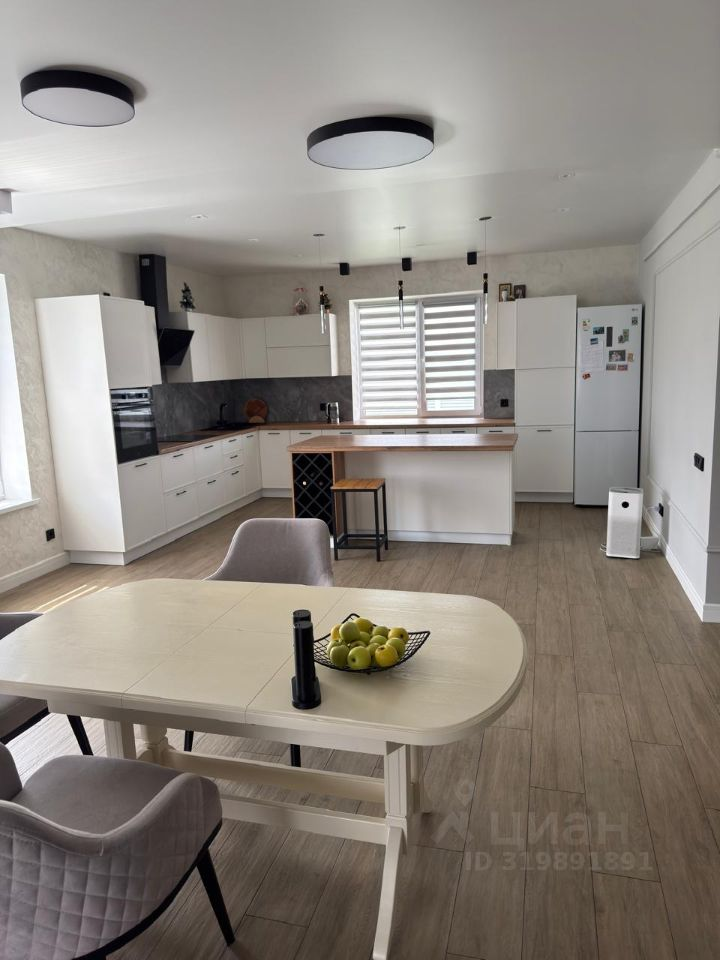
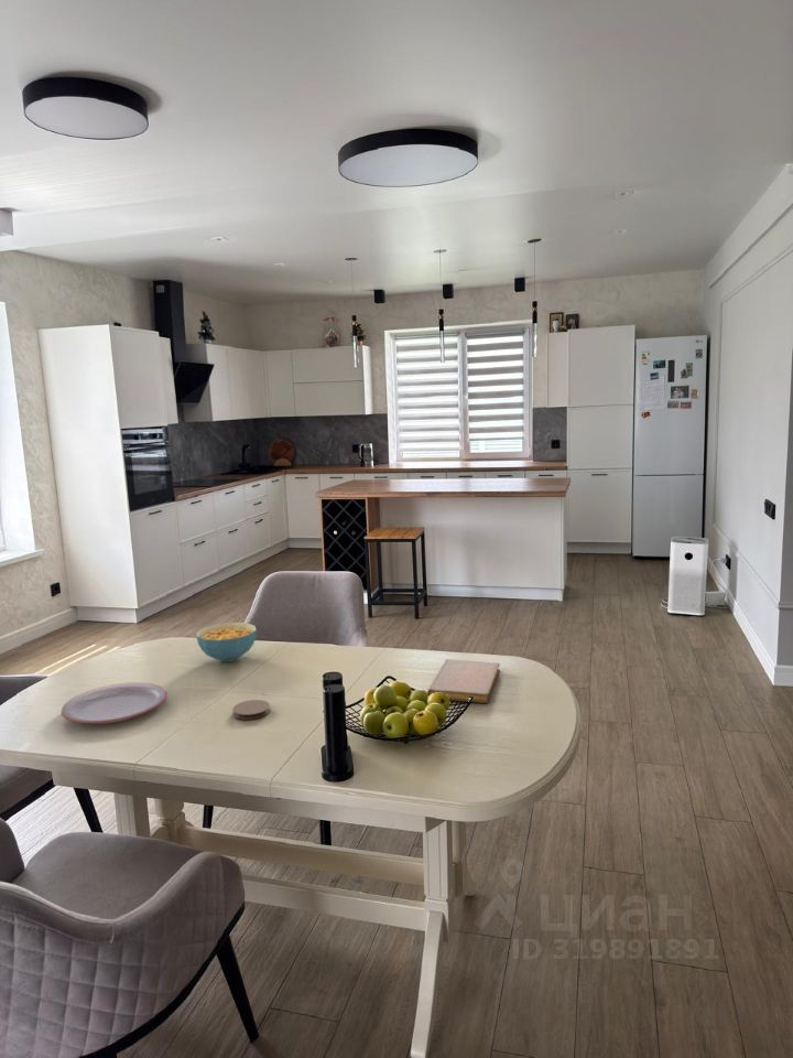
+ cereal bowl [195,622,258,663]
+ coaster [231,699,271,721]
+ plate [61,681,169,725]
+ notebook [426,658,501,704]
